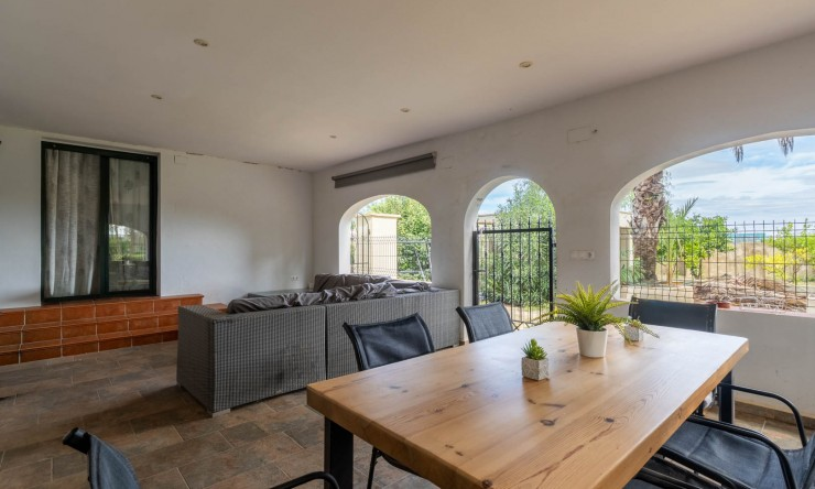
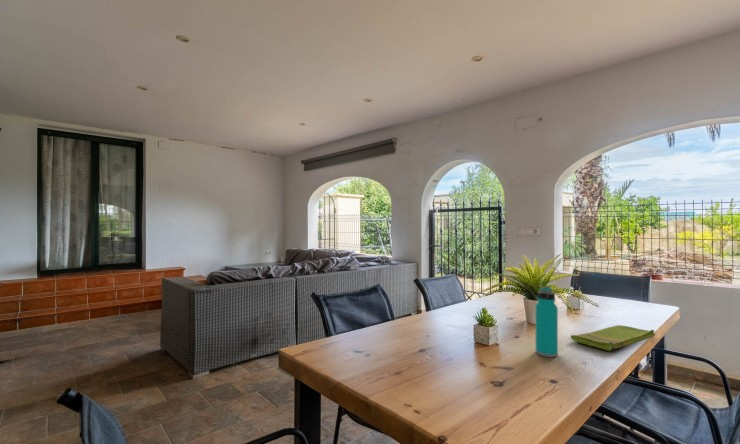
+ dish towel [570,324,656,352]
+ water bottle [535,286,559,358]
